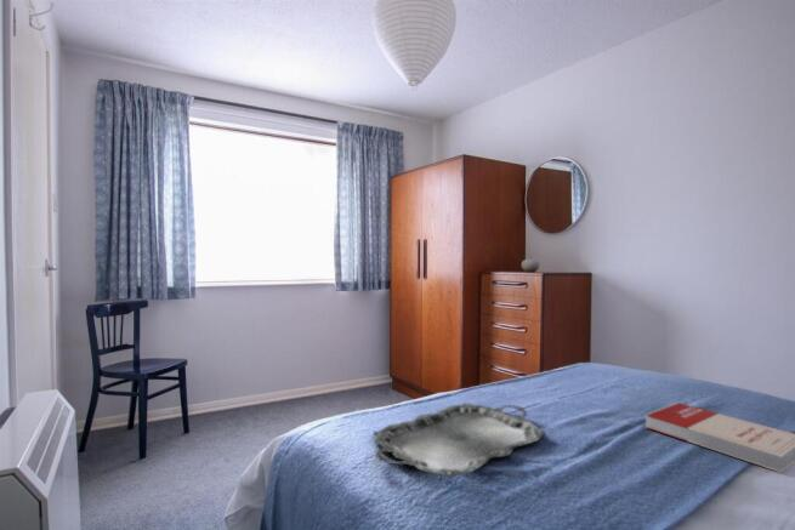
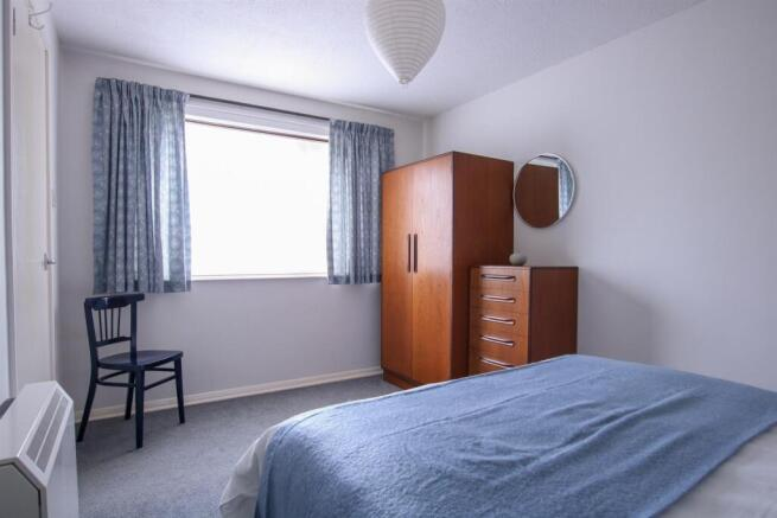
- serving tray [371,401,547,479]
- book [644,401,795,473]
